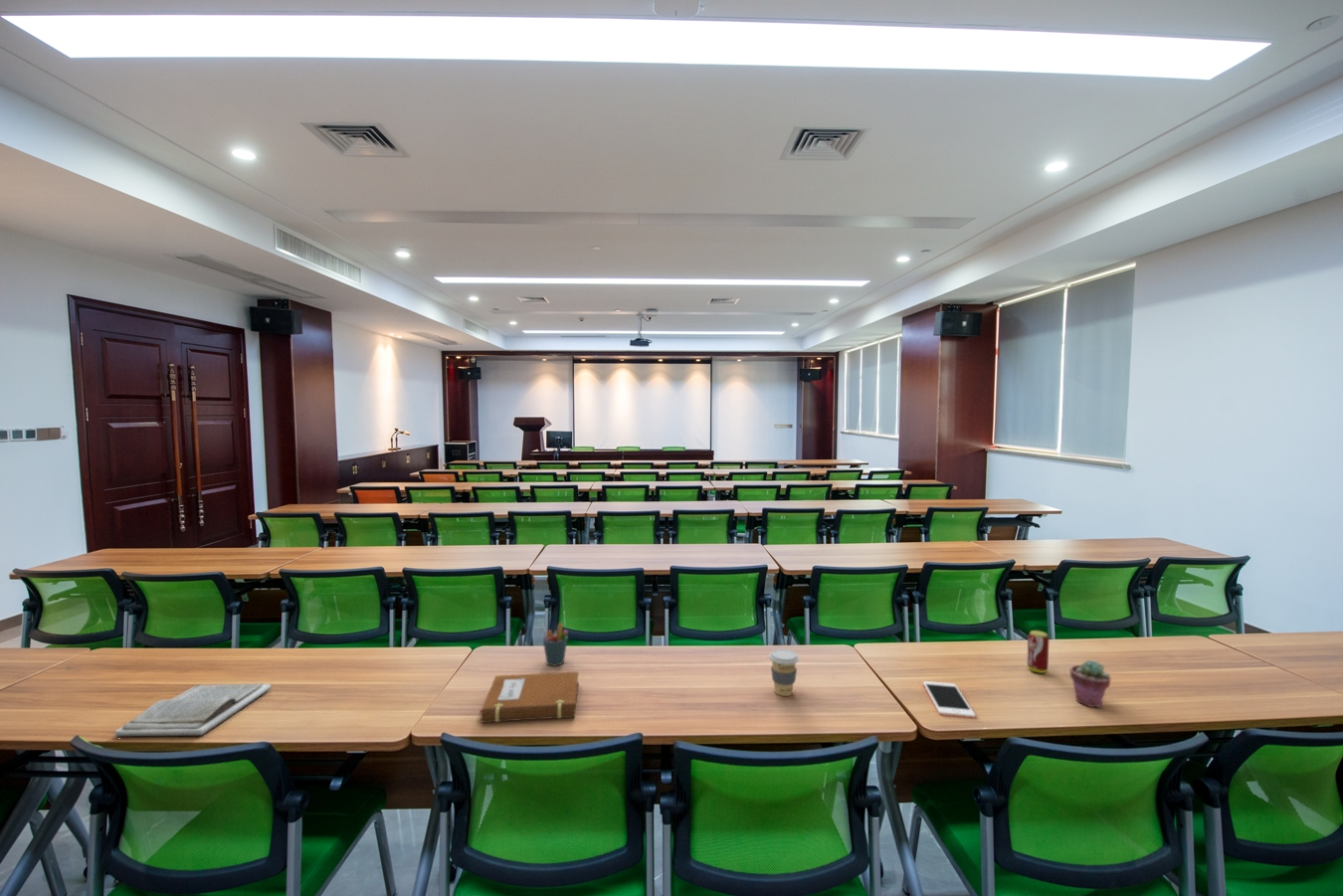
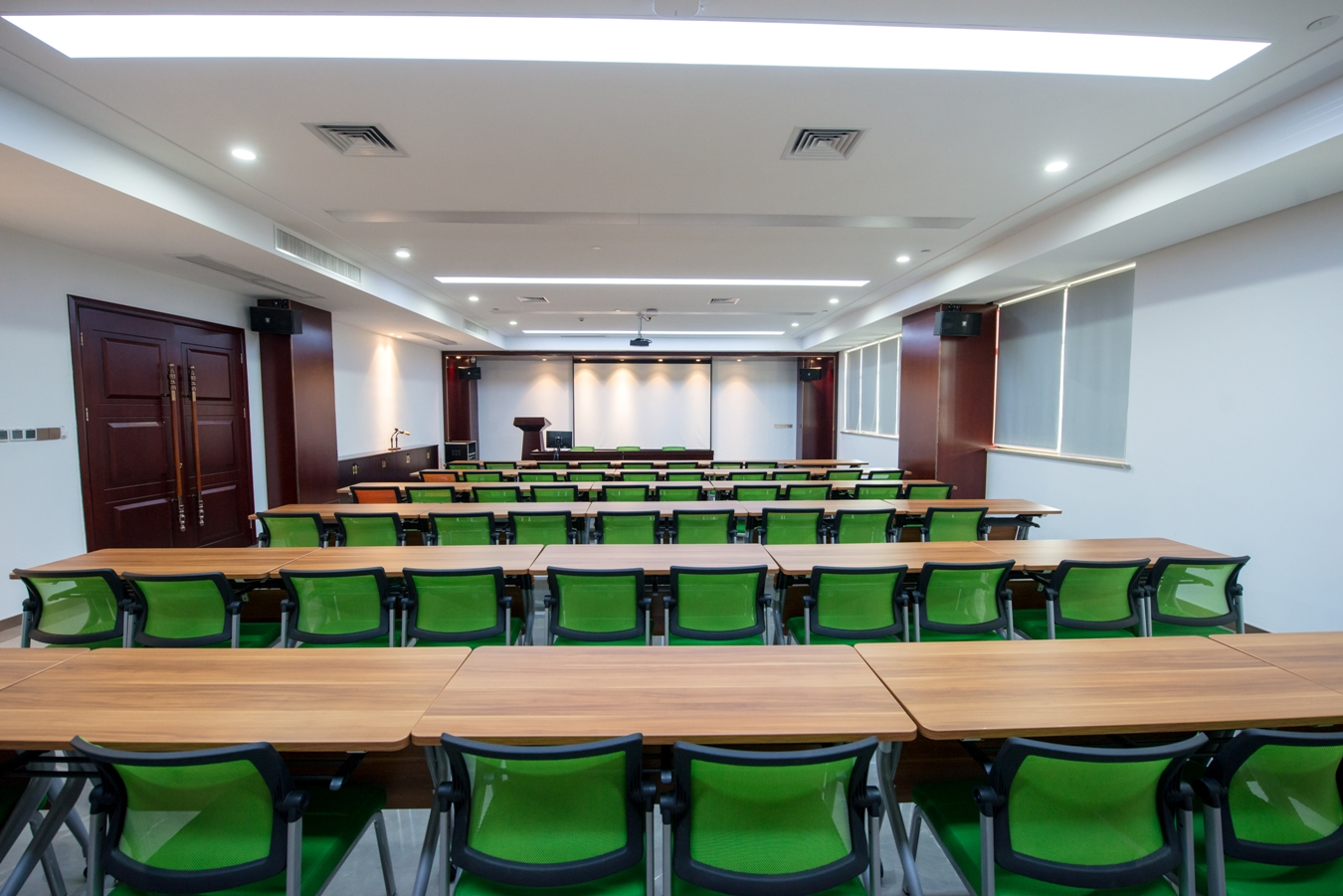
- cell phone [922,680,976,719]
- beverage can [1026,629,1050,674]
- book [114,682,272,737]
- coffee cup [768,648,800,697]
- pen holder [540,623,569,667]
- potted succulent [1069,659,1111,709]
- notebook [478,670,580,724]
